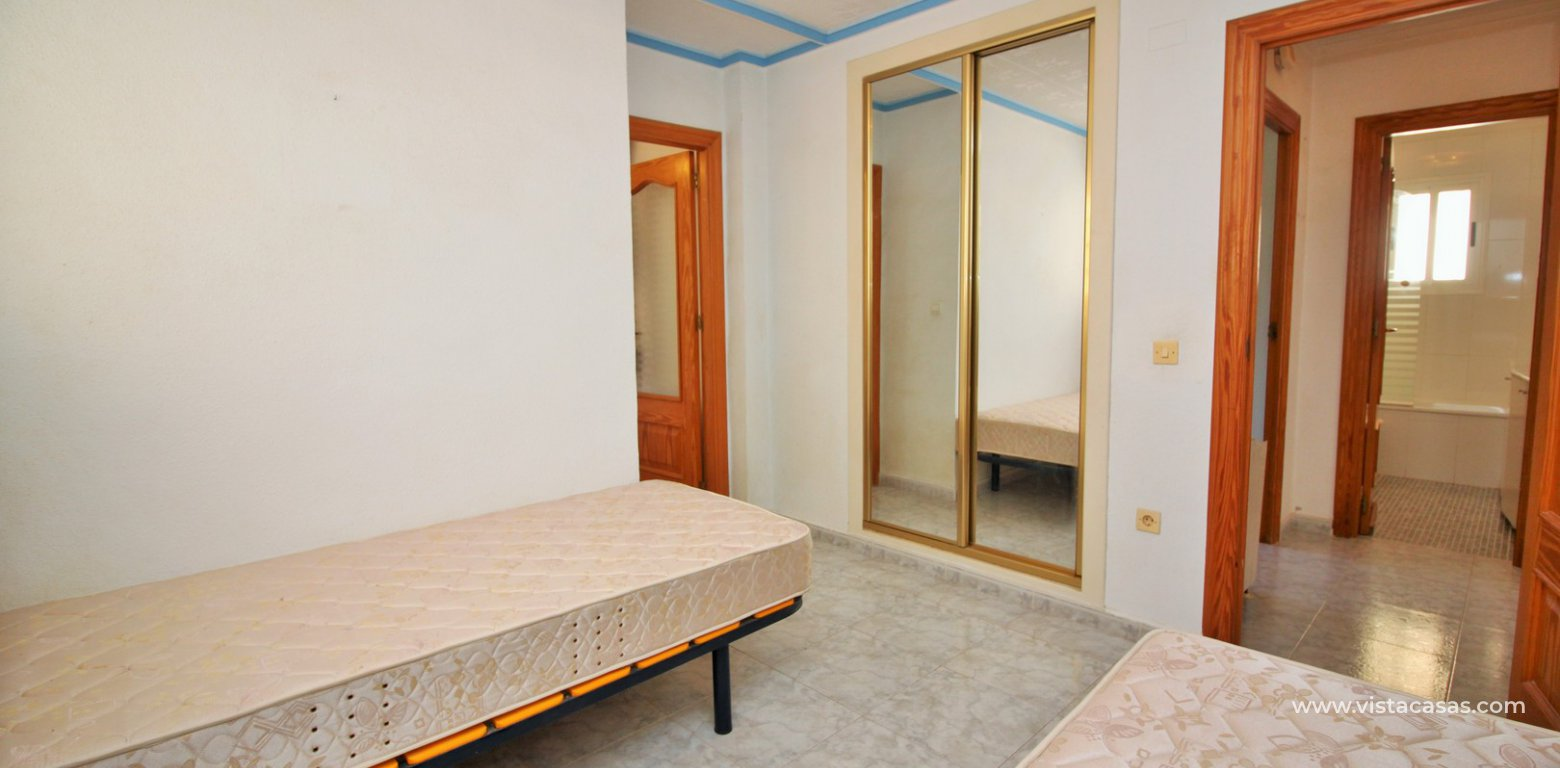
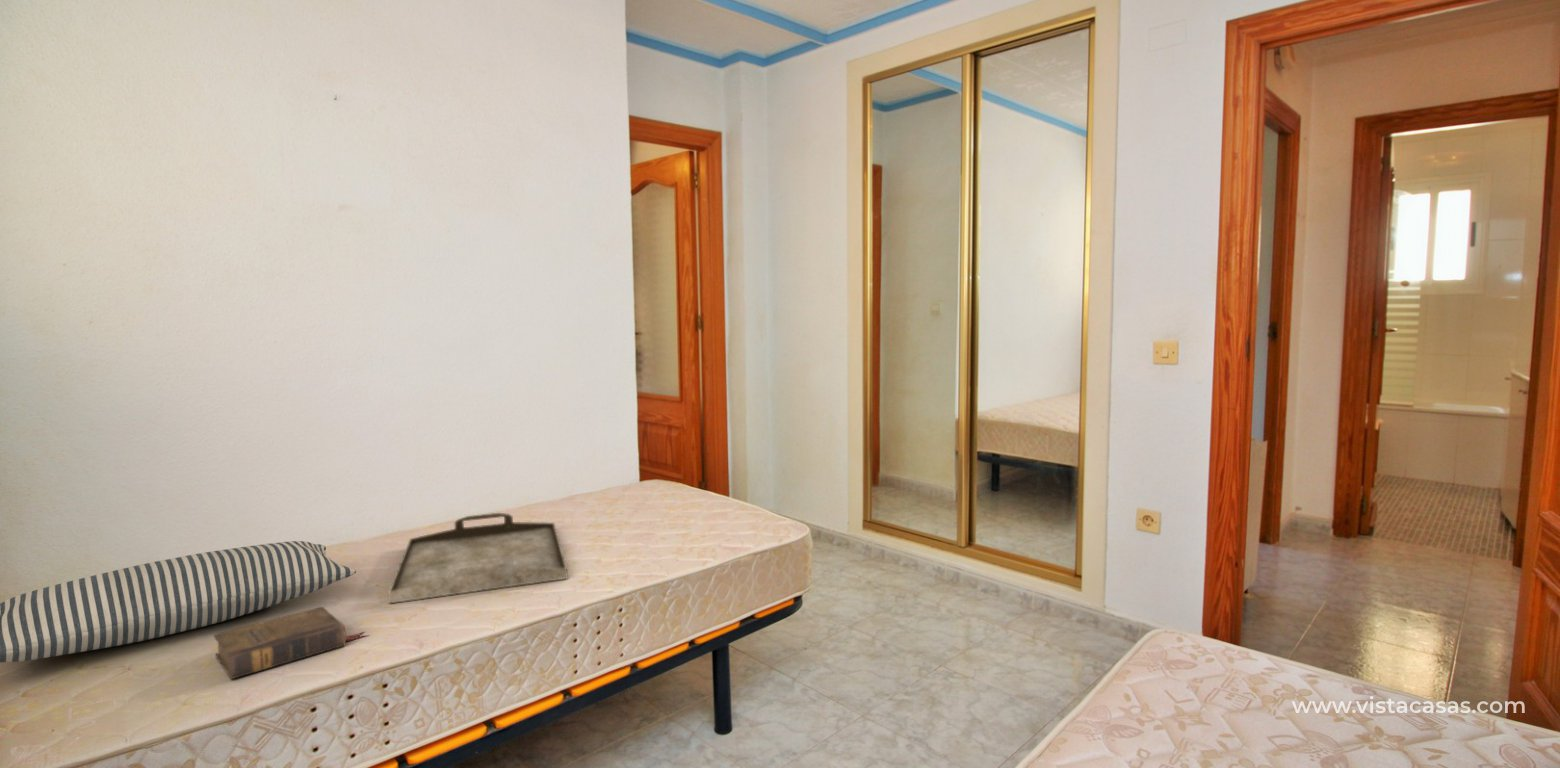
+ serving tray [387,512,569,604]
+ pillow [0,540,357,663]
+ book [213,606,369,680]
